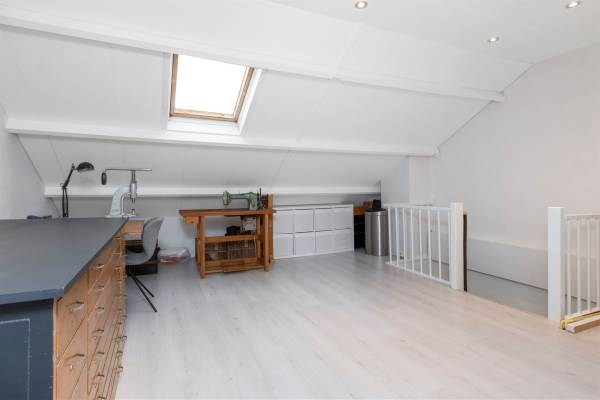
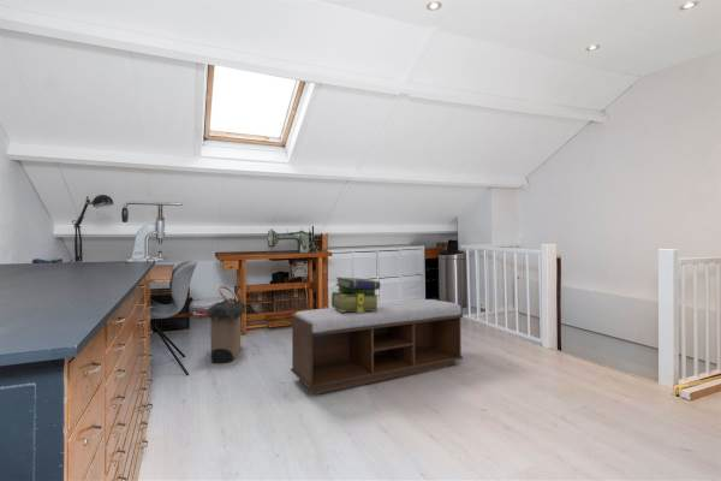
+ laundry hamper [204,285,246,364]
+ stack of books [330,277,381,313]
+ bench [290,298,464,396]
